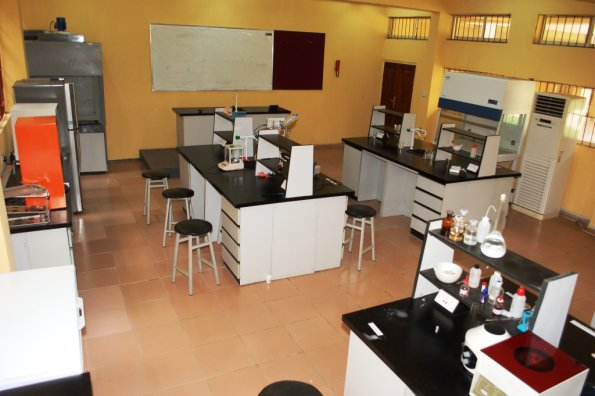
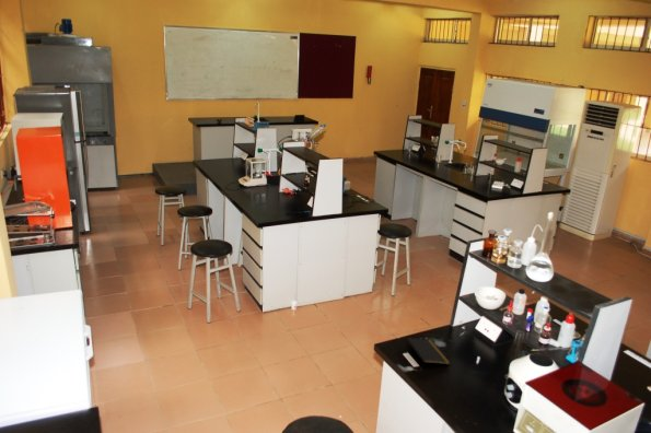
+ notepad [406,337,451,370]
